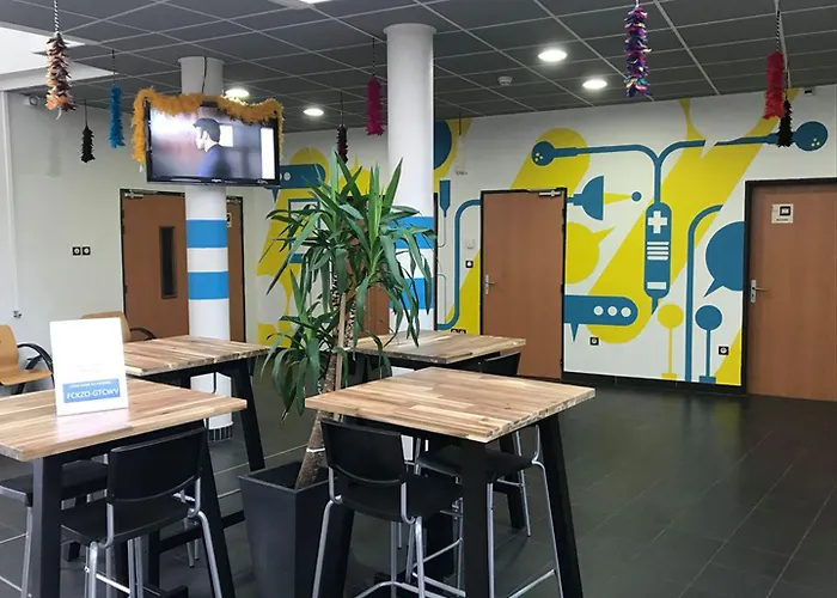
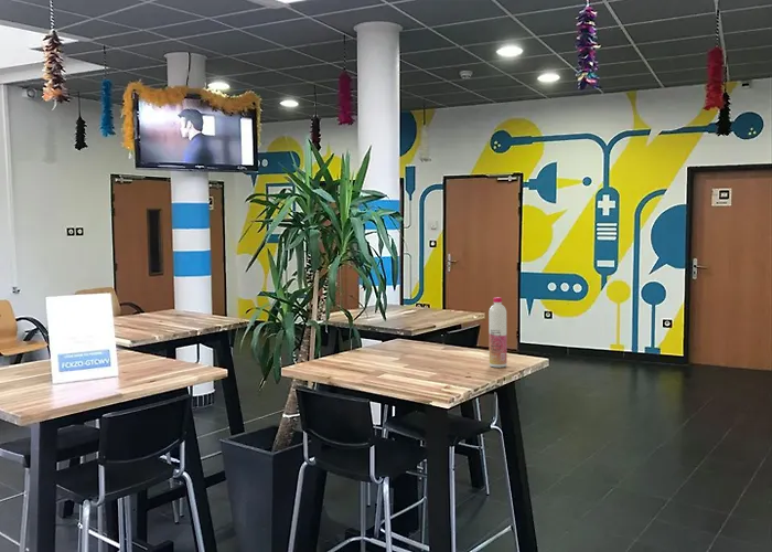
+ beverage bottle [487,296,508,369]
